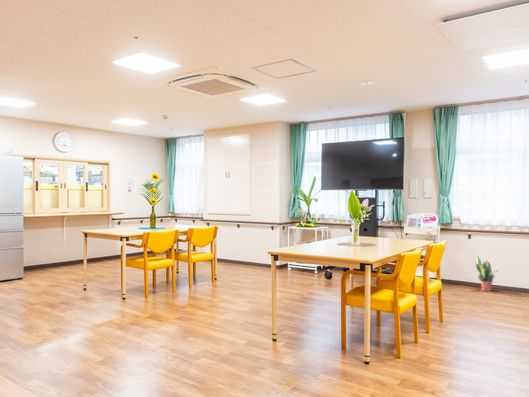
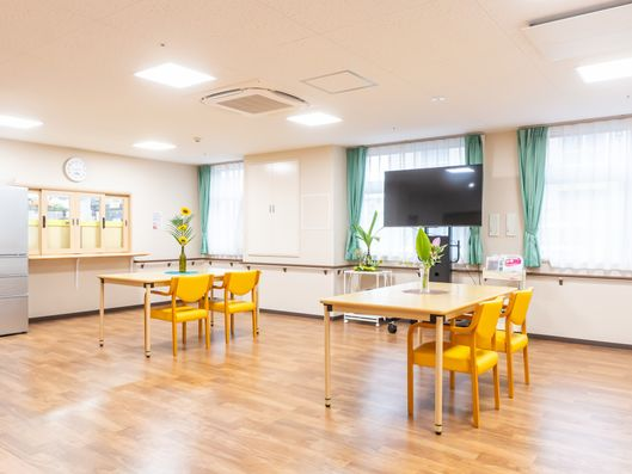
- potted plant [475,256,500,292]
